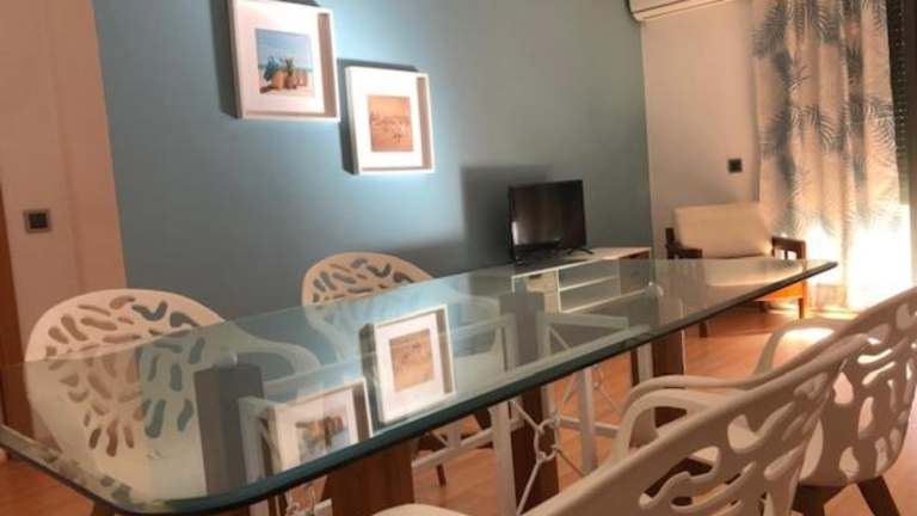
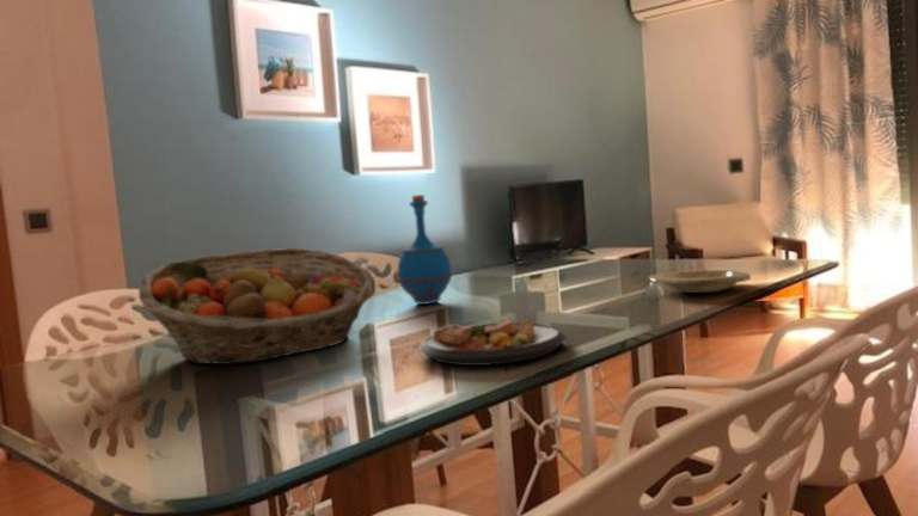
+ bottle [397,194,453,306]
+ plate [417,318,568,367]
+ fruit basket [137,247,377,366]
+ plate [647,269,752,294]
